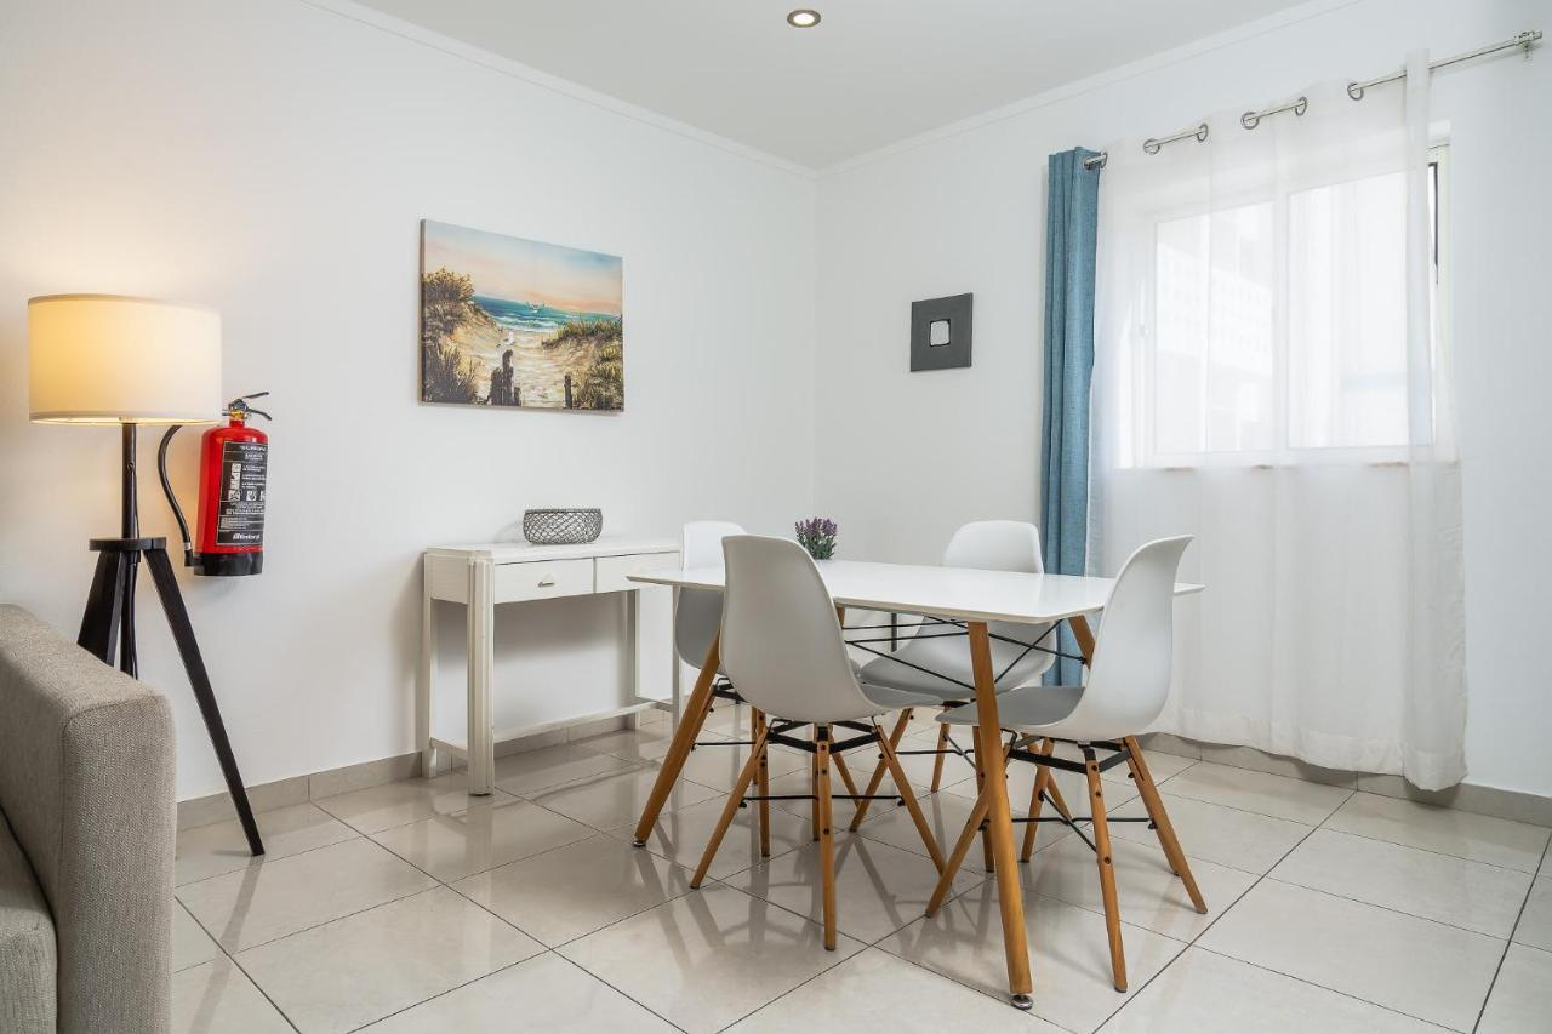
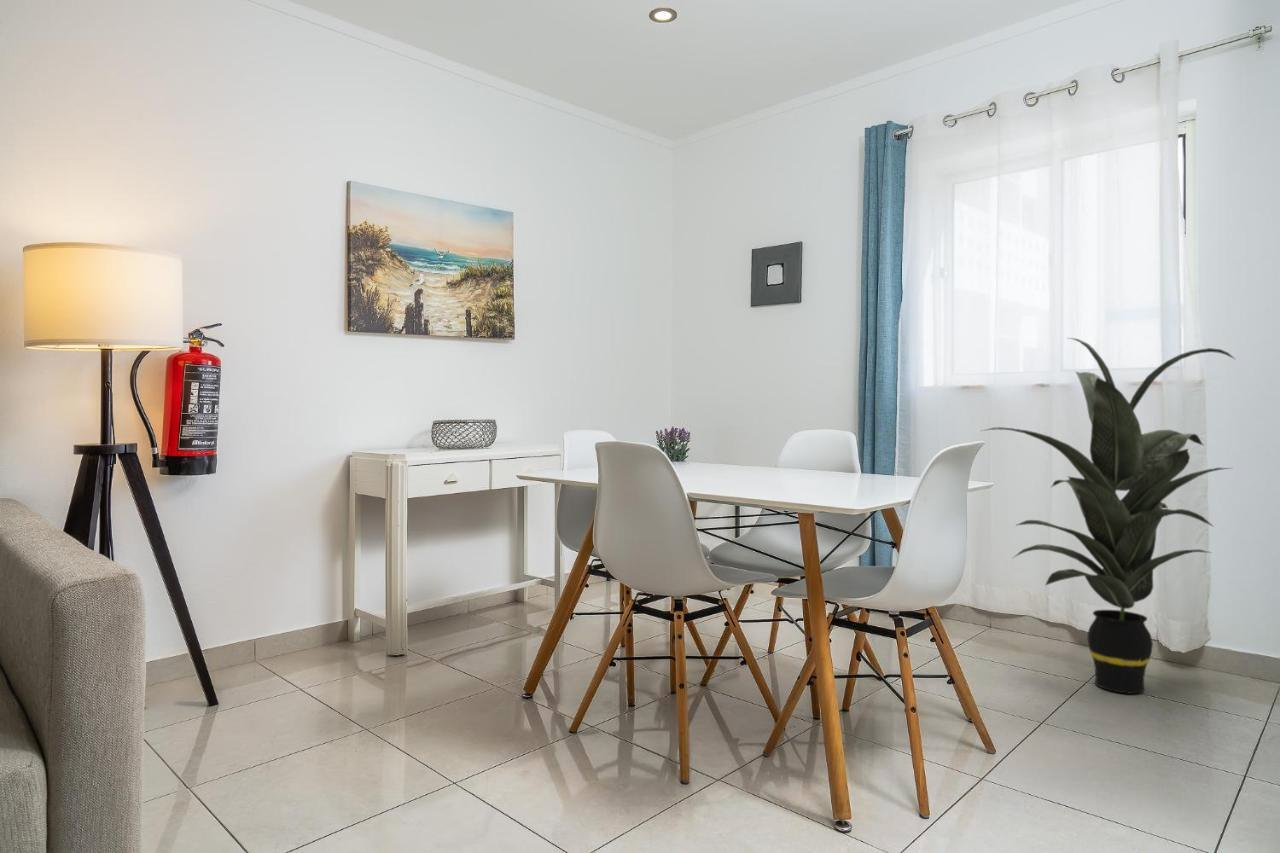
+ indoor plant [981,337,1236,695]
